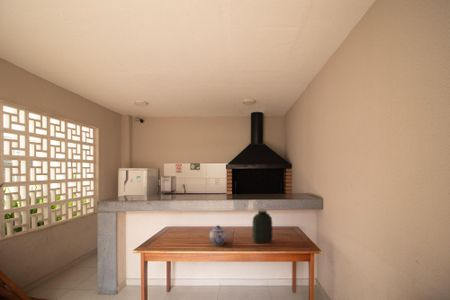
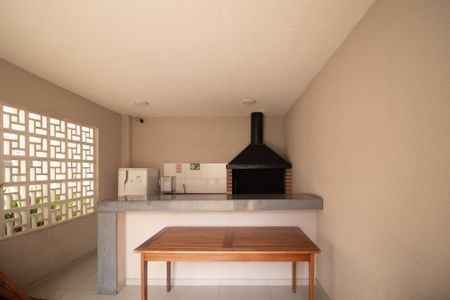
- water jug [251,208,274,244]
- teapot [209,224,228,246]
